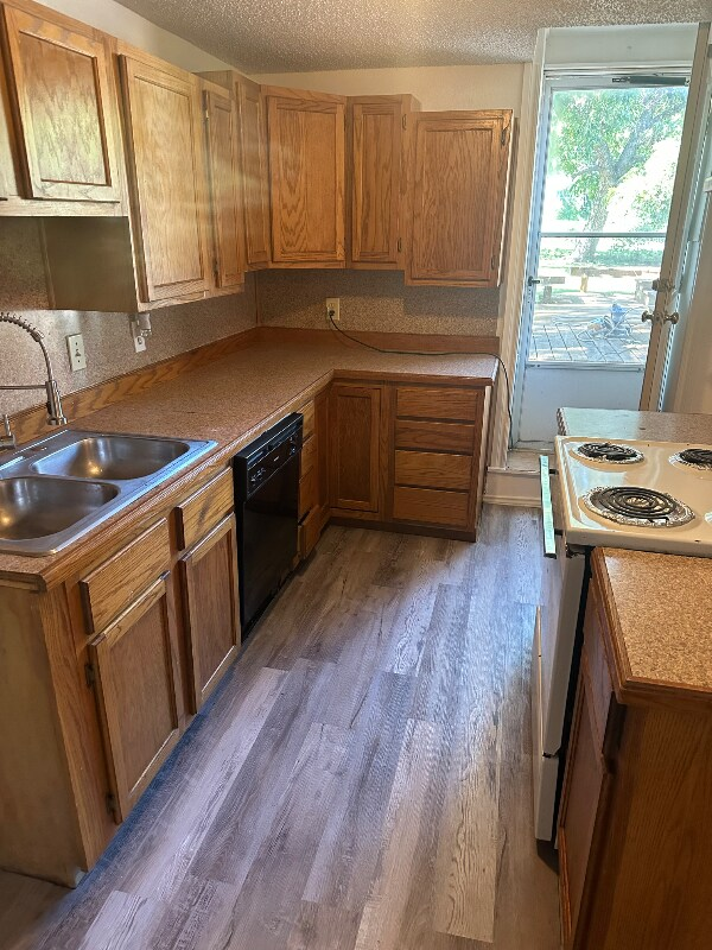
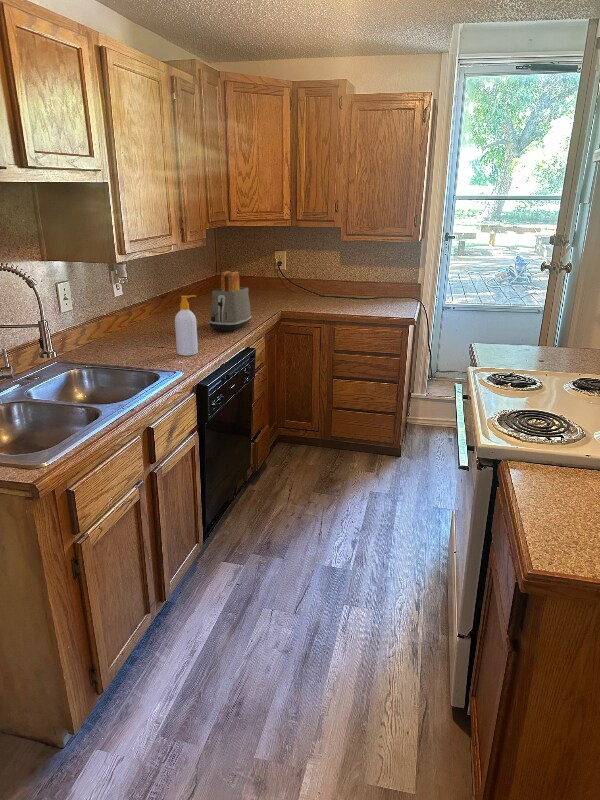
+ toaster [208,270,253,333]
+ soap bottle [174,294,199,357]
